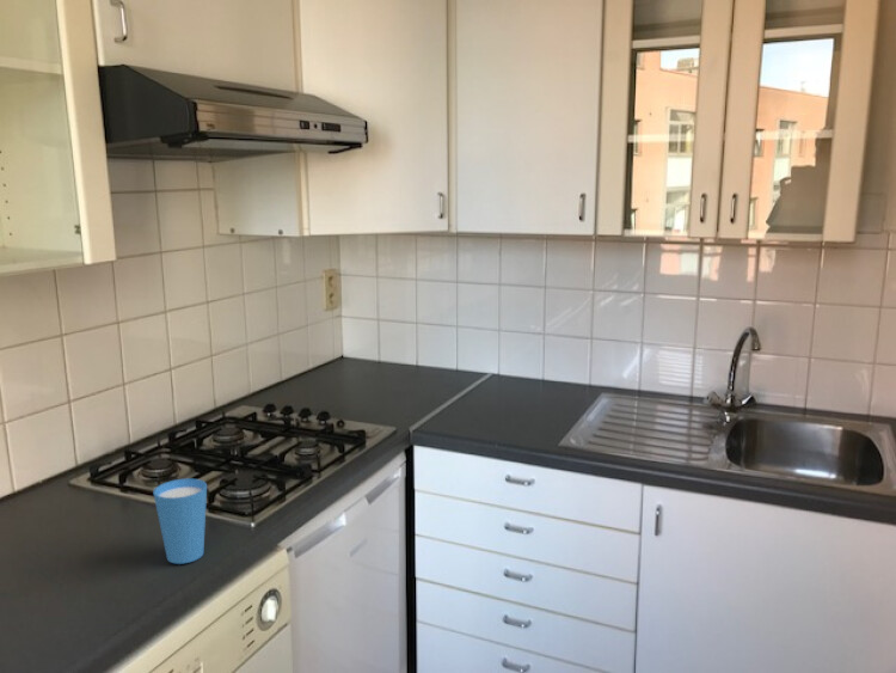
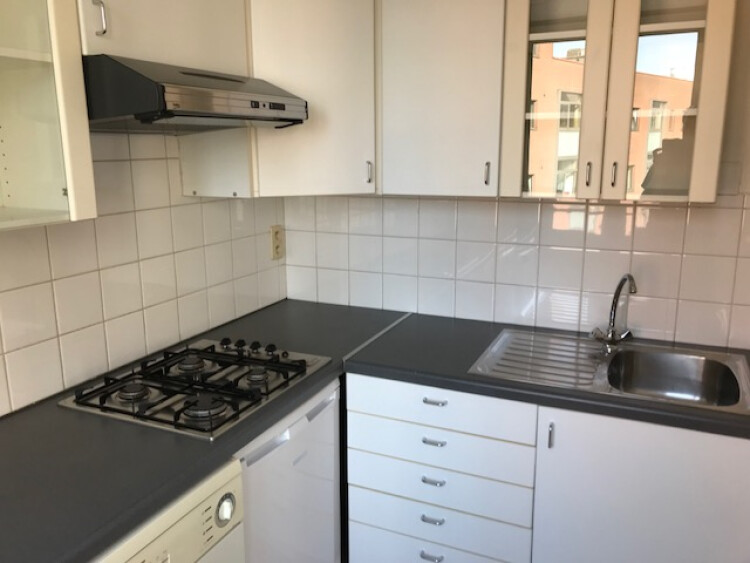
- cup [152,477,208,565]
